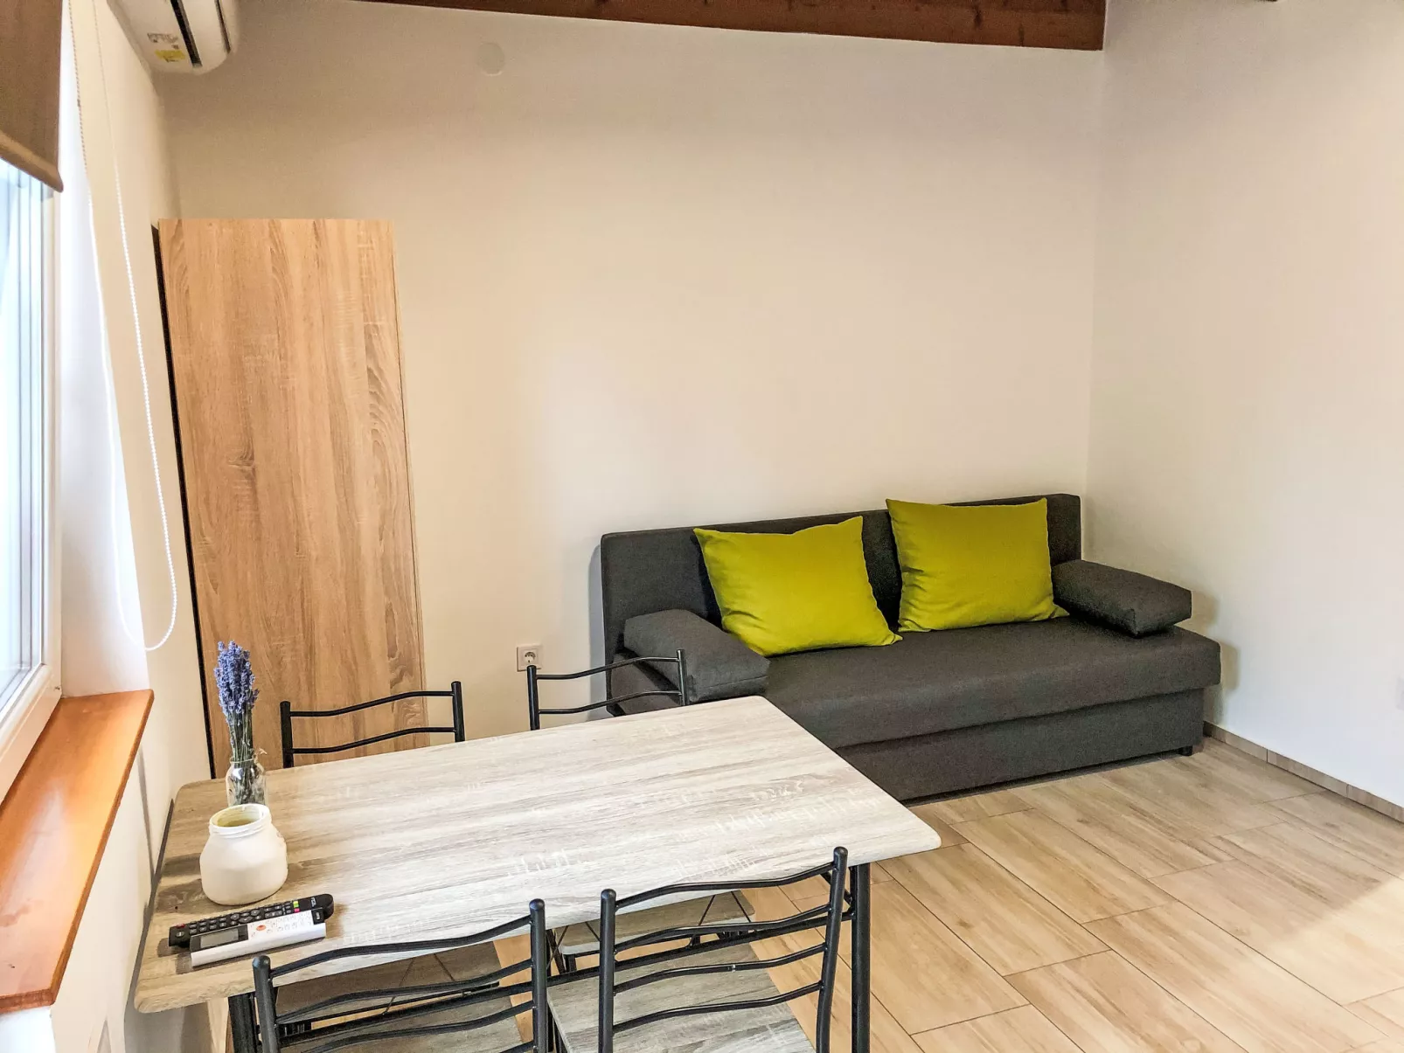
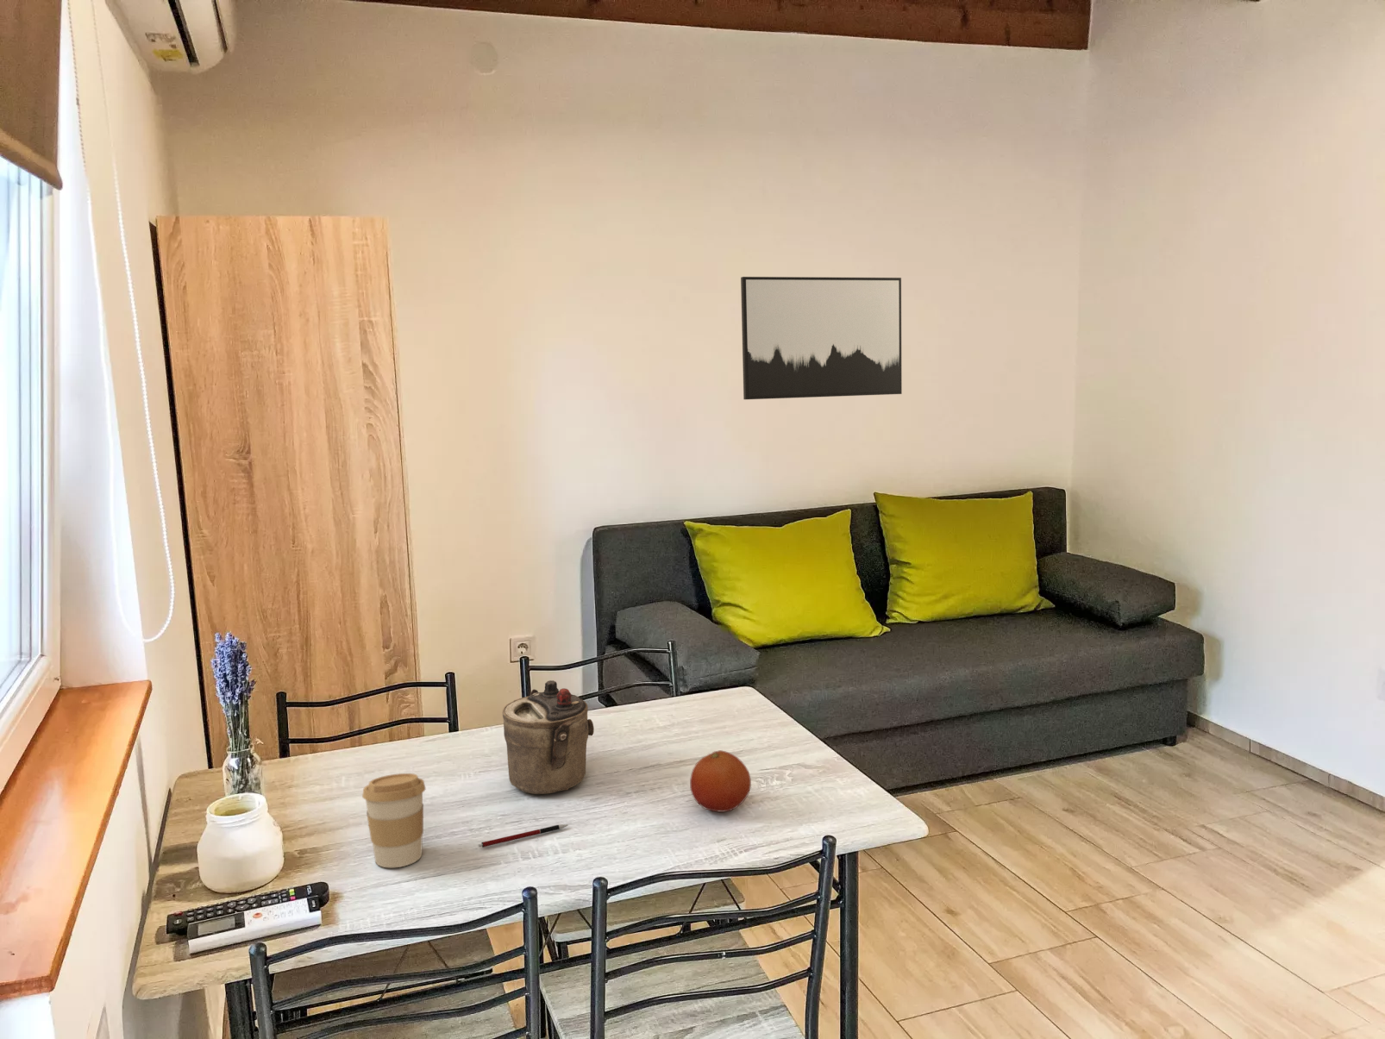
+ teapot [502,680,595,795]
+ pen [478,823,570,848]
+ fruit [689,750,752,813]
+ coffee cup [361,773,427,869]
+ wall art [740,276,903,401]
